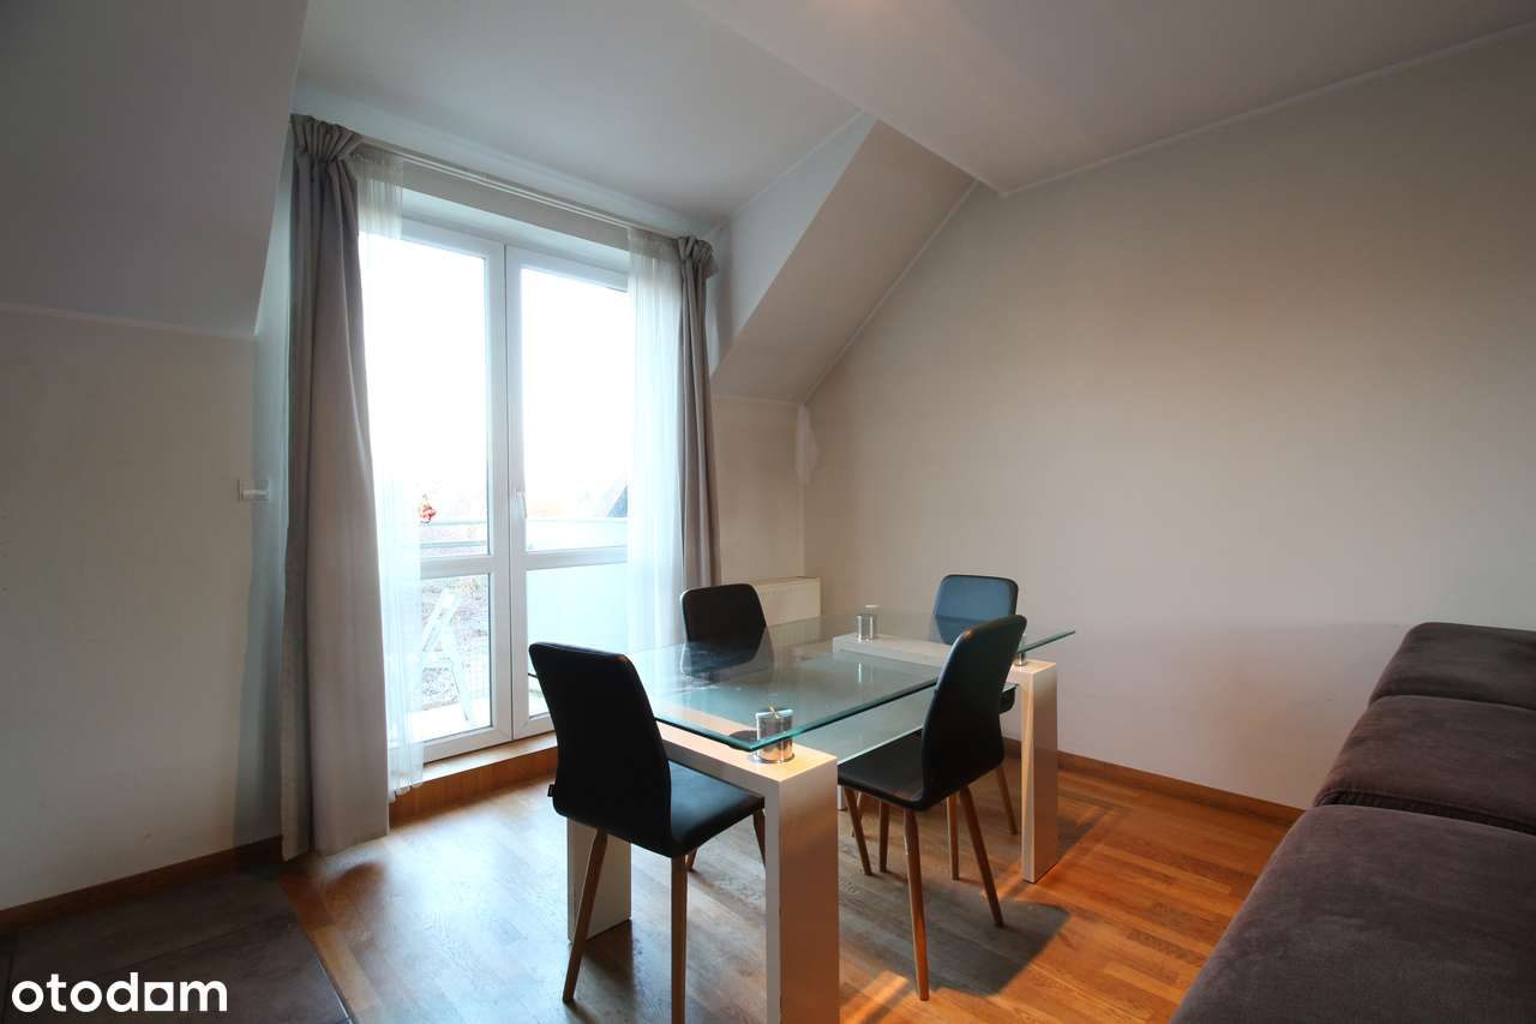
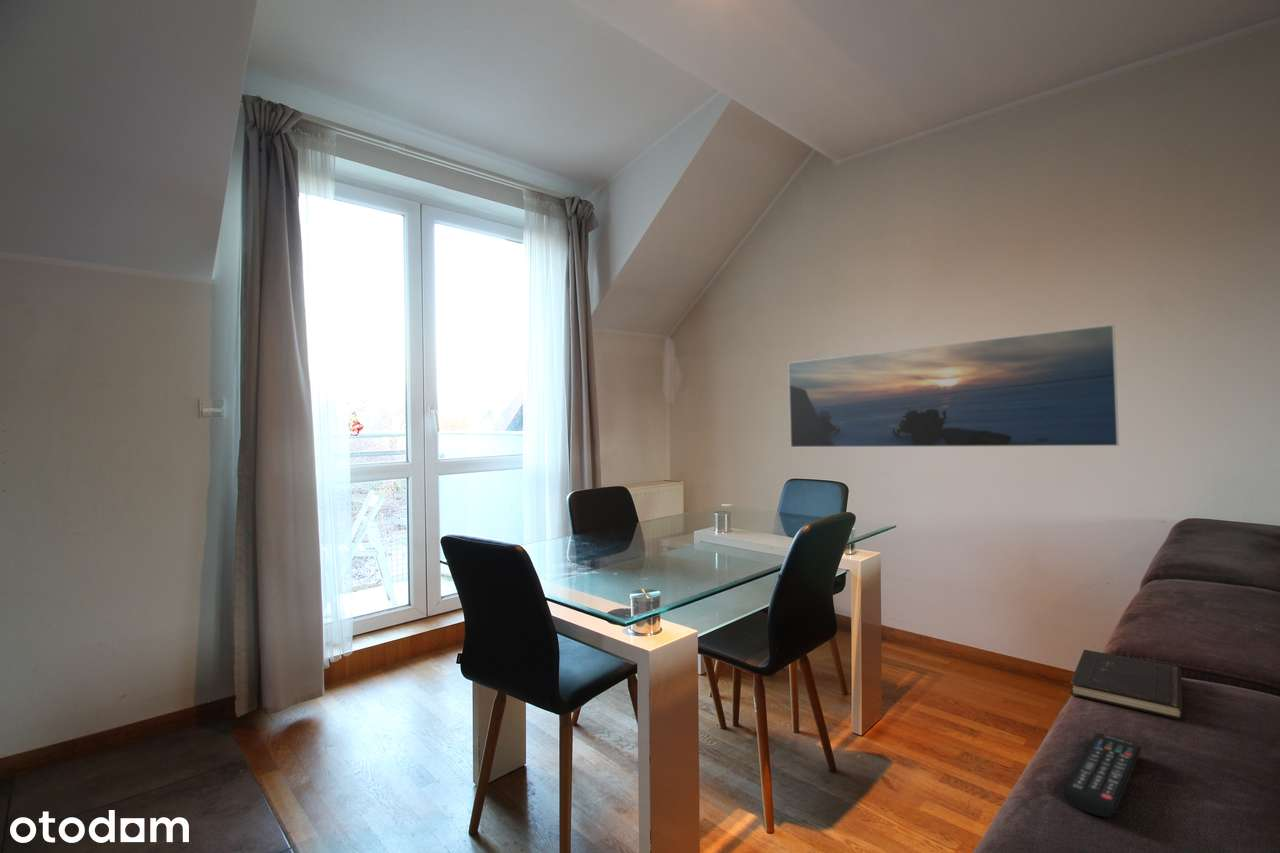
+ hardcover book [1069,649,1183,720]
+ remote control [1063,733,1143,818]
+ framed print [787,323,1120,448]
